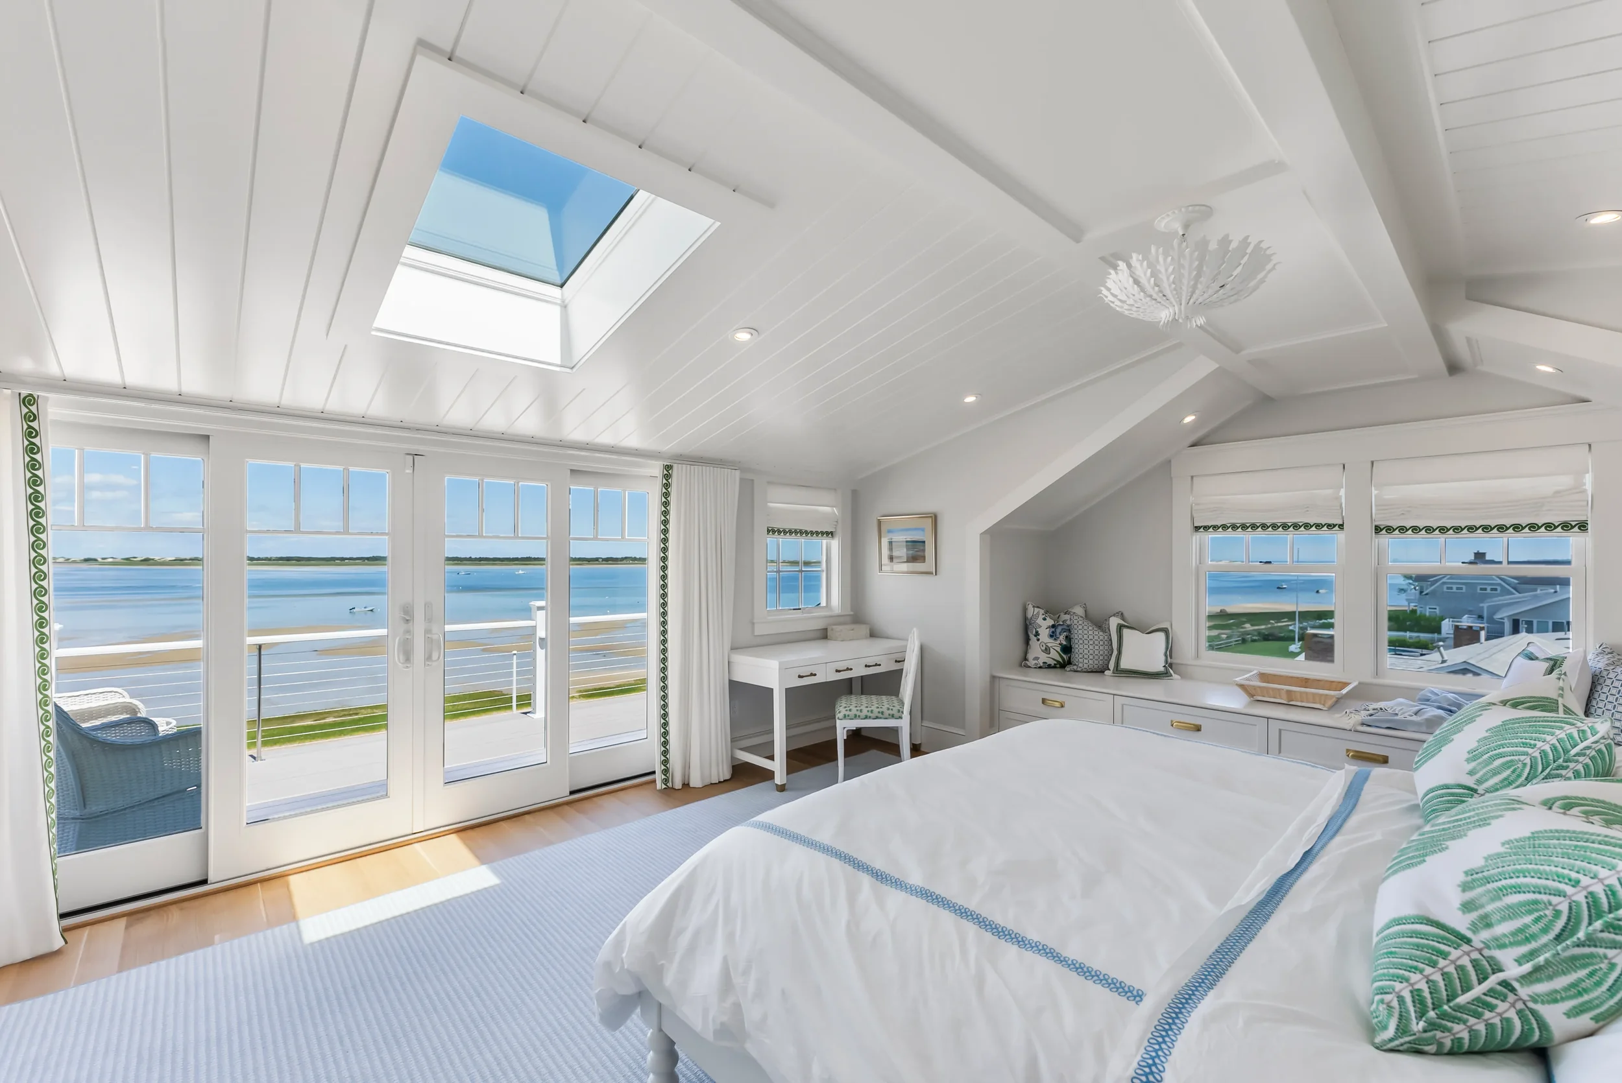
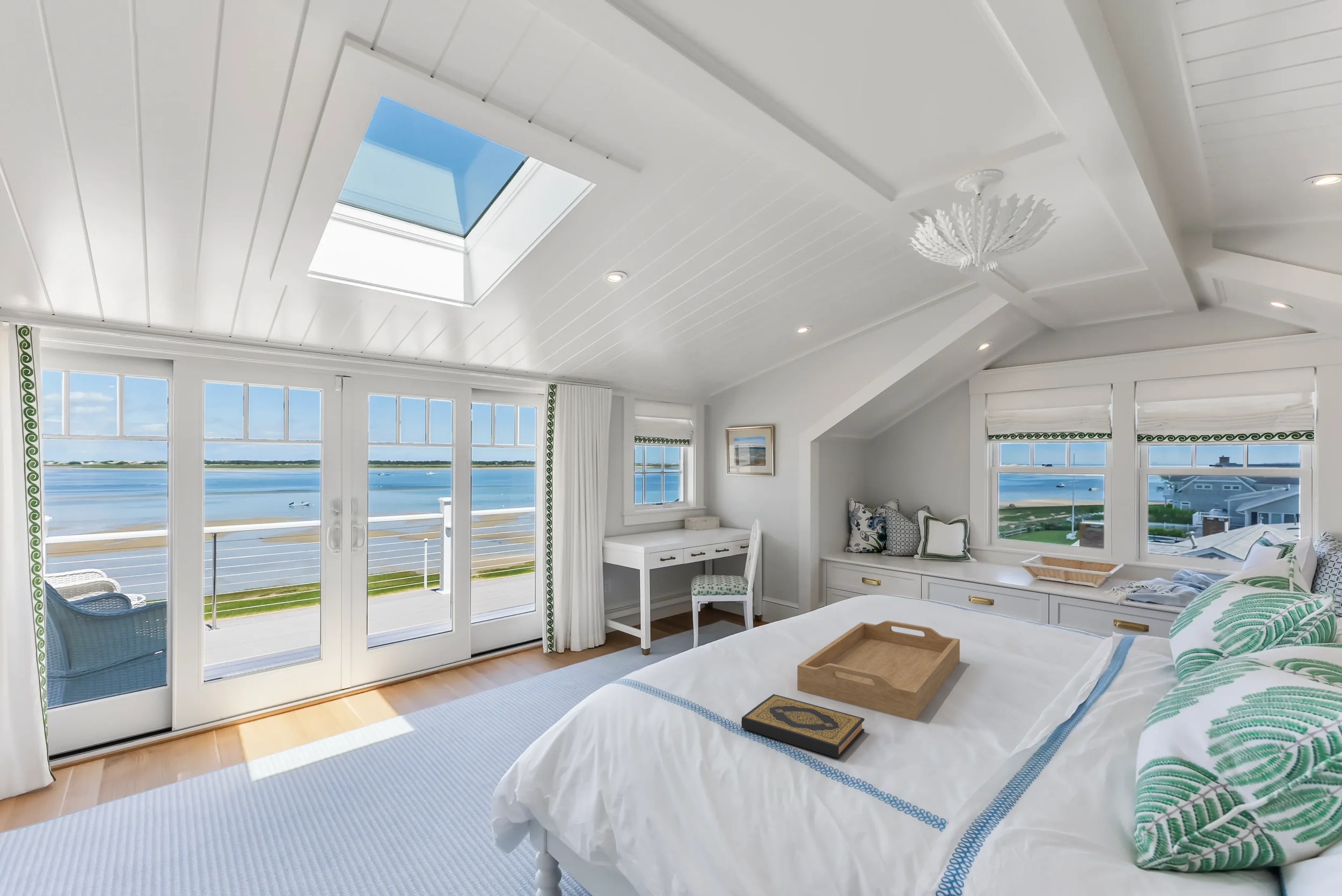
+ hardback book [741,694,865,759]
+ serving tray [797,620,960,721]
